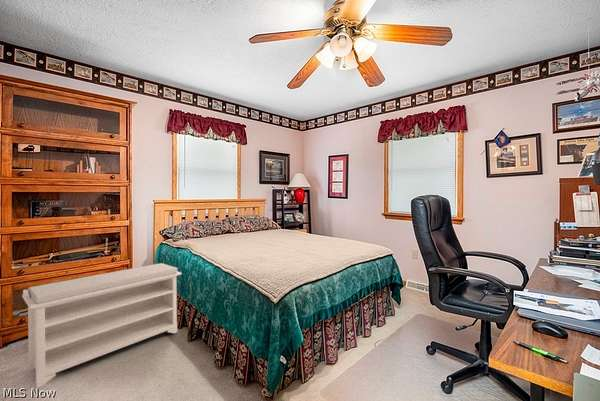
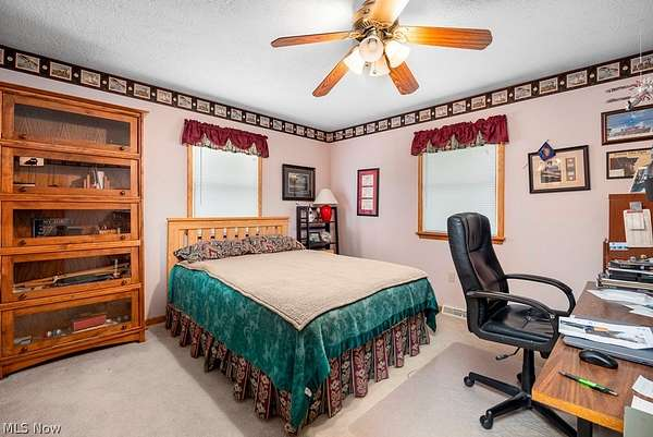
- bench [21,262,182,389]
